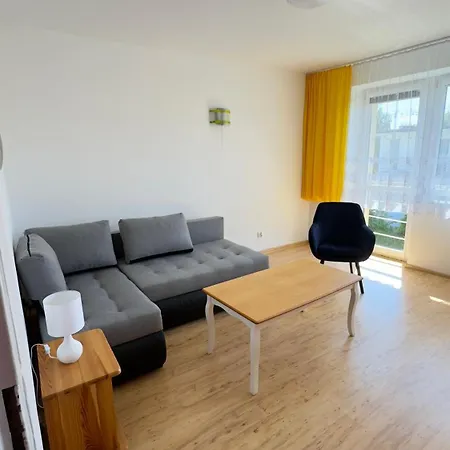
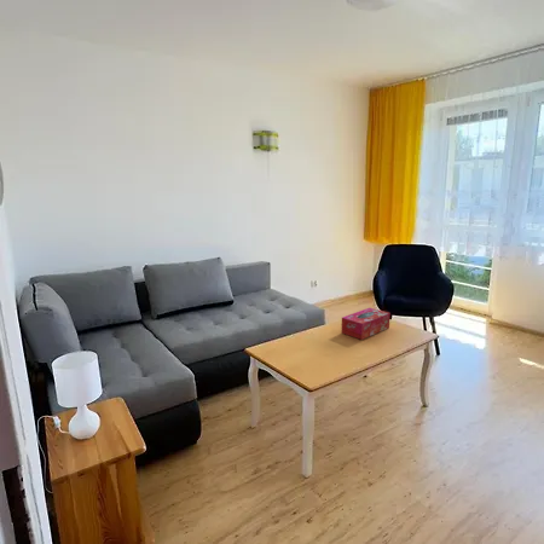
+ tissue box [340,307,392,341]
